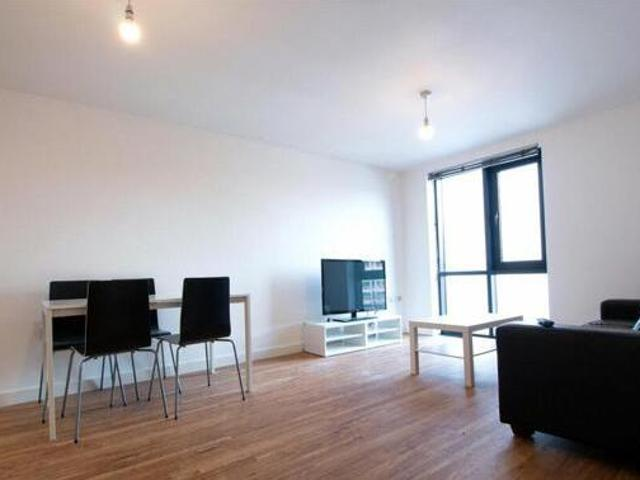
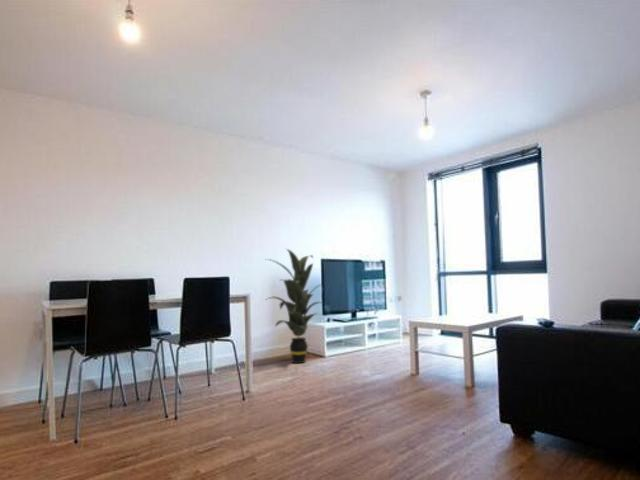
+ indoor plant [265,248,332,364]
